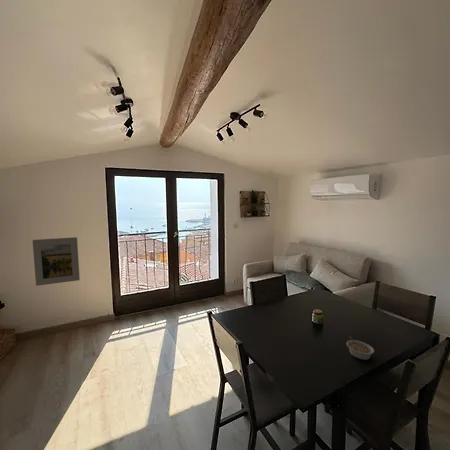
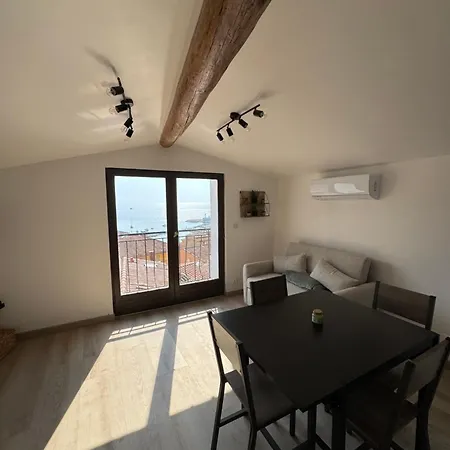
- legume [345,335,375,361]
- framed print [32,236,81,287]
